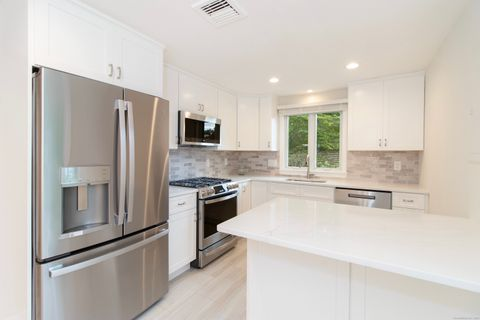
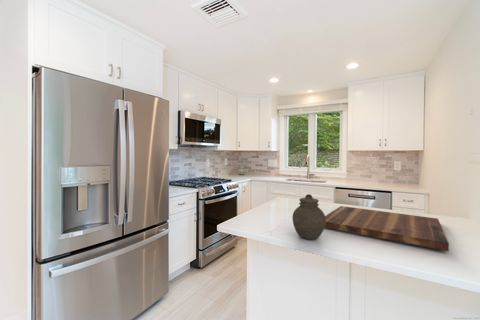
+ cutting board [324,205,450,252]
+ jar [292,193,326,240]
